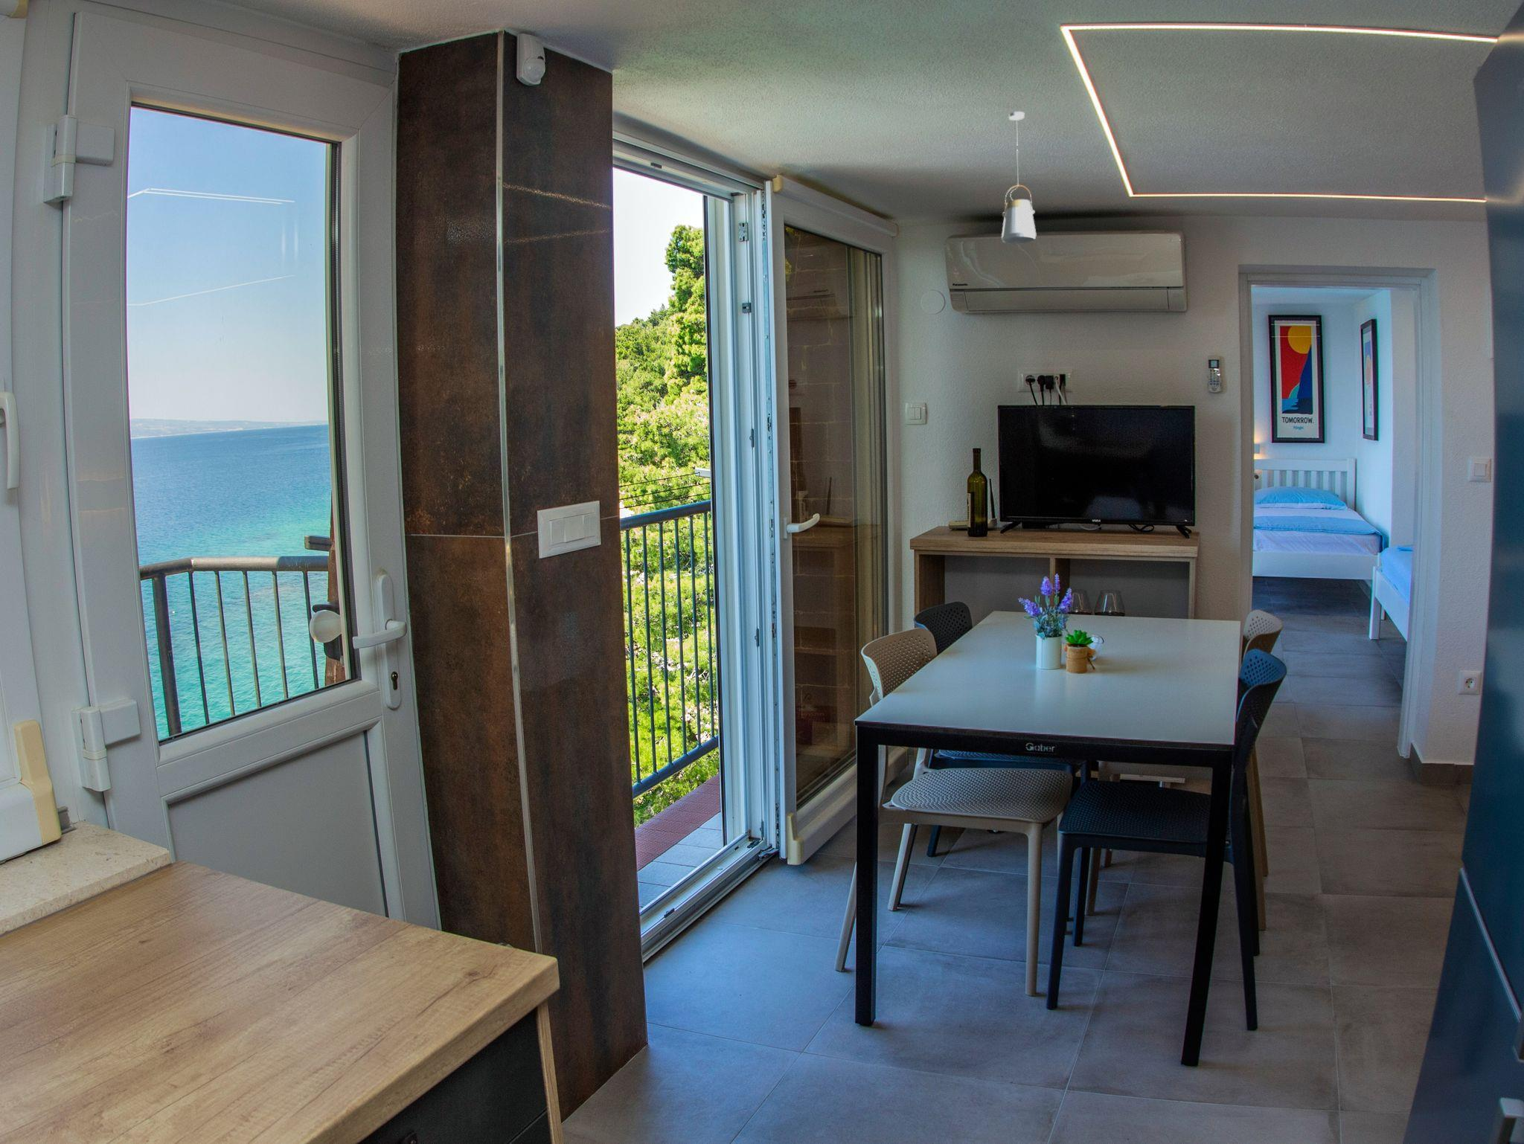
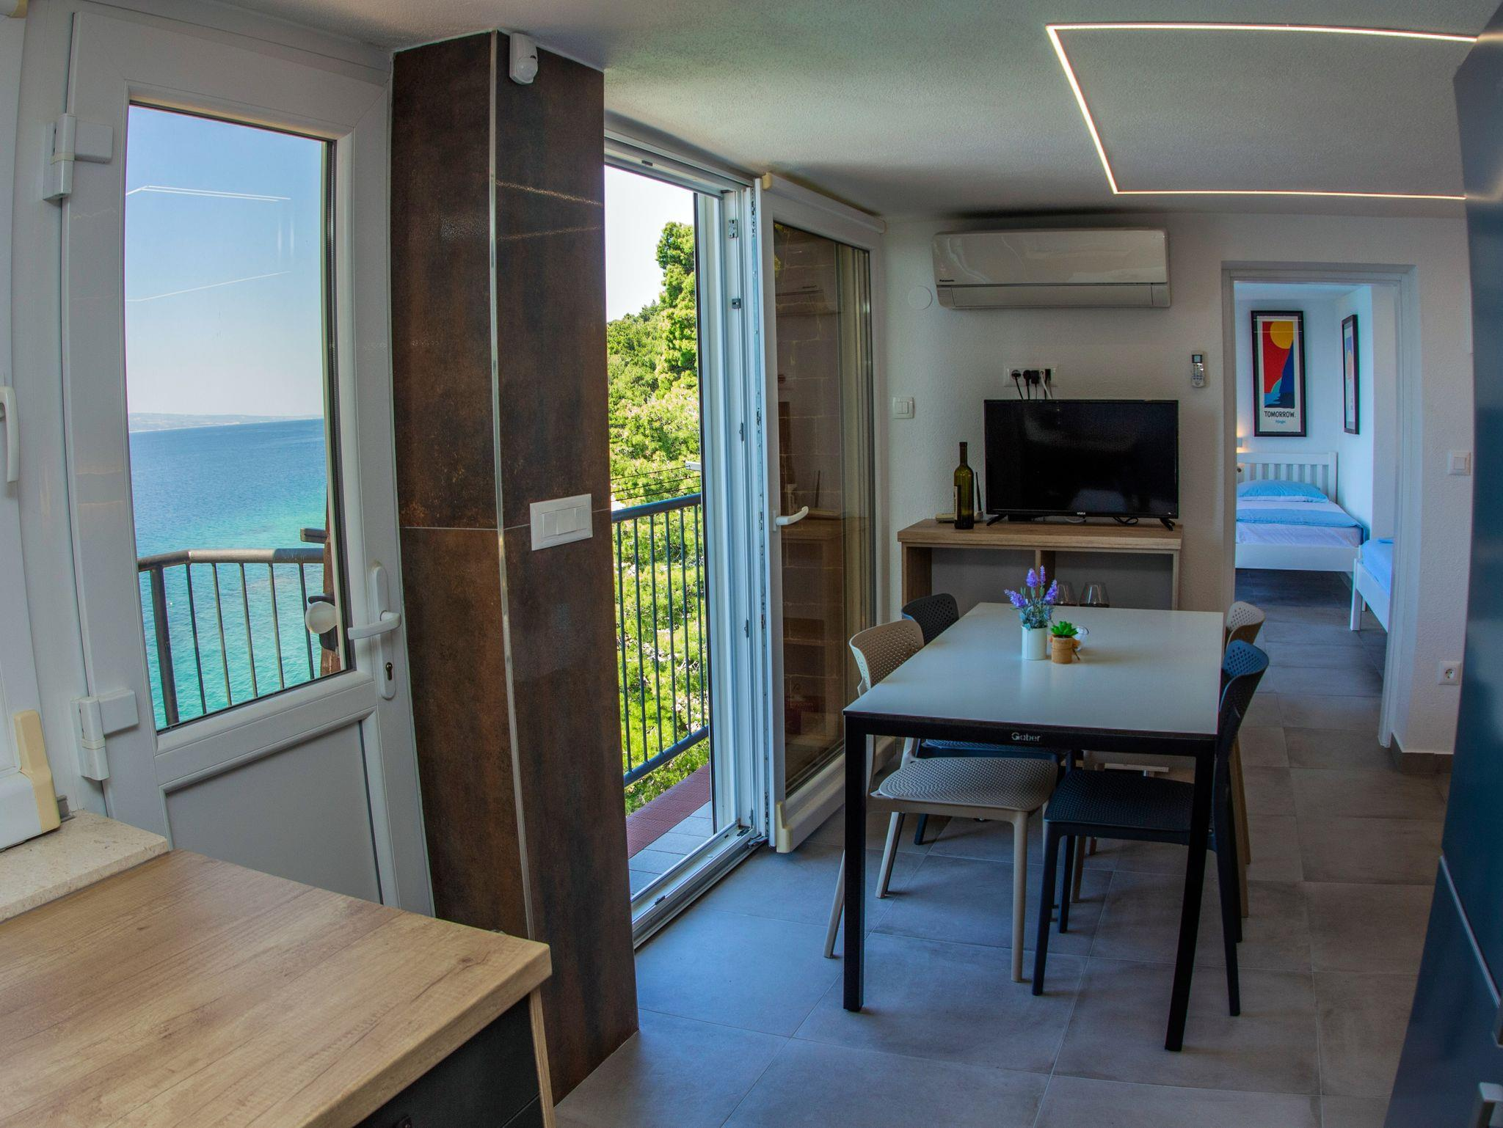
- pendant light [1001,111,1037,245]
